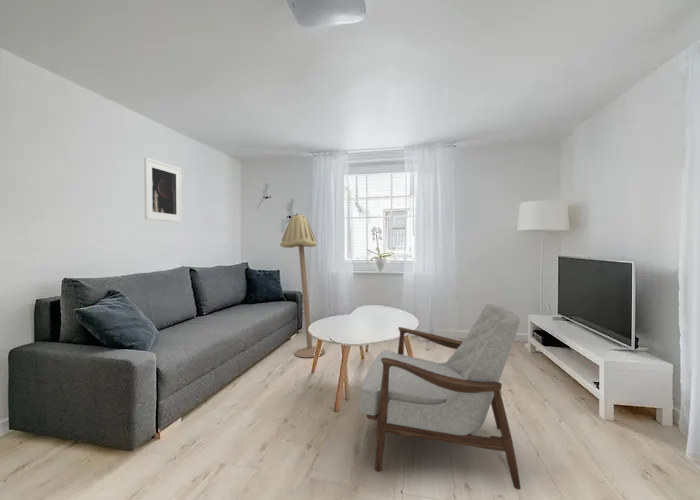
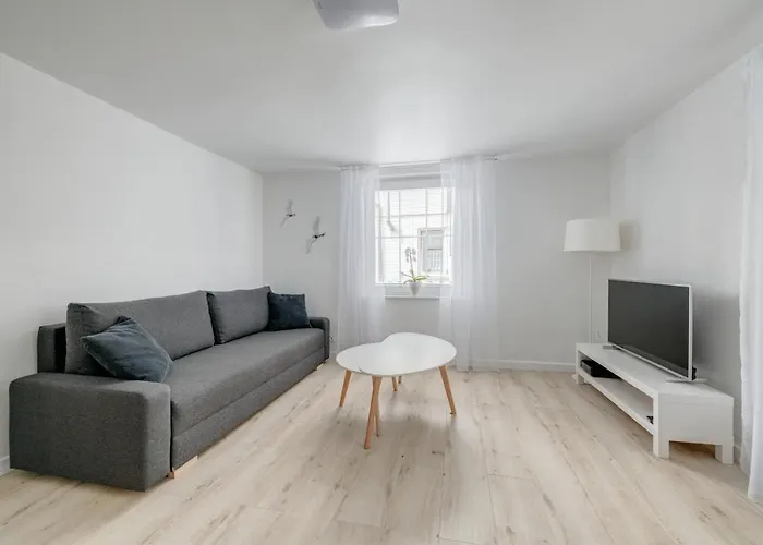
- armchair [359,303,522,490]
- floor lamp [279,213,326,359]
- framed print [143,156,183,223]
